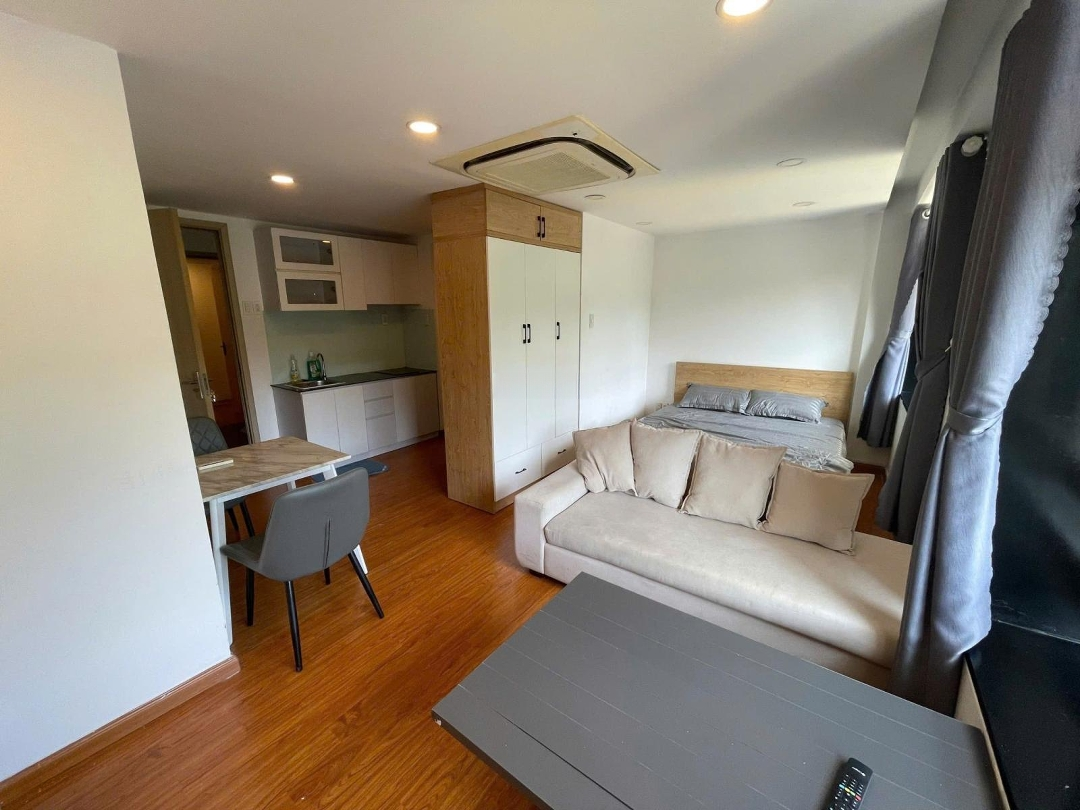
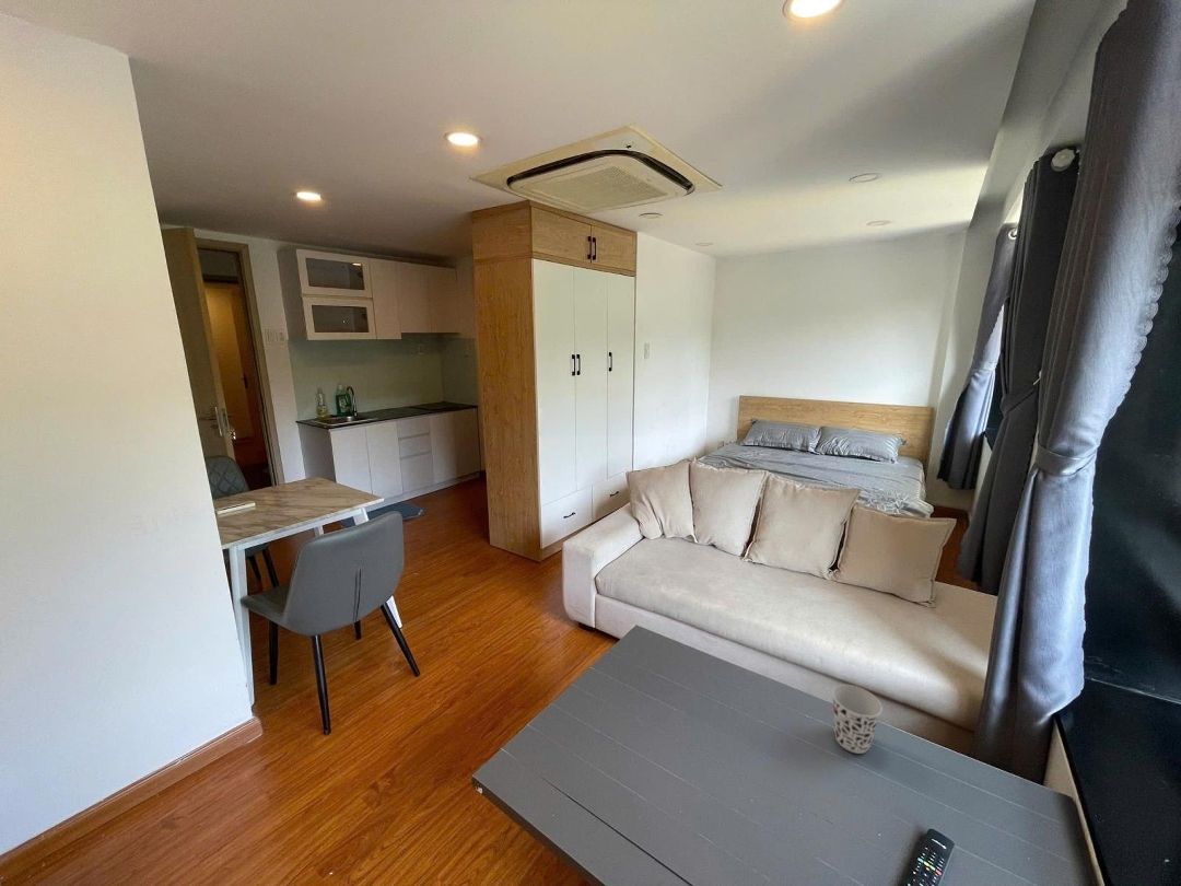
+ cup [831,684,884,755]
